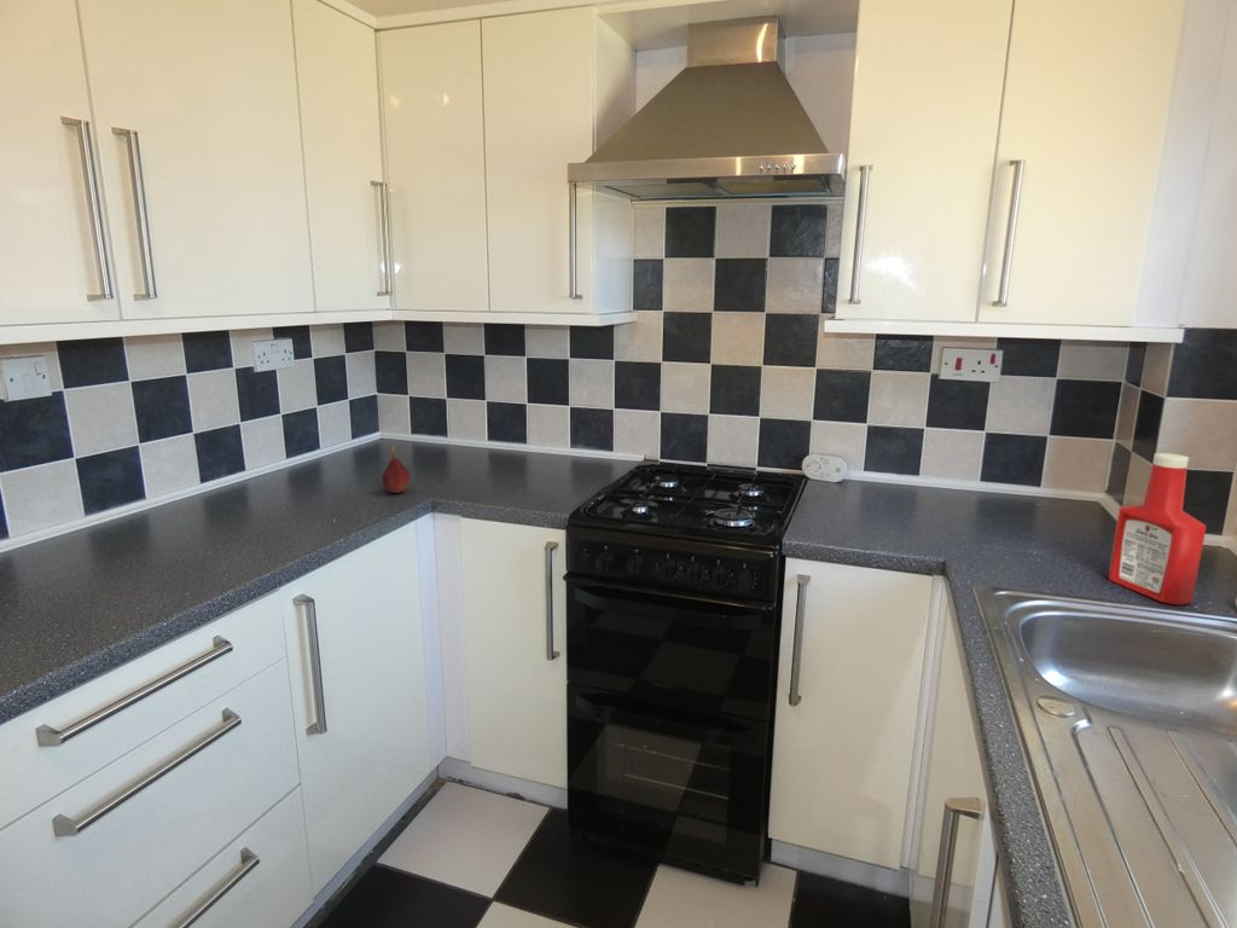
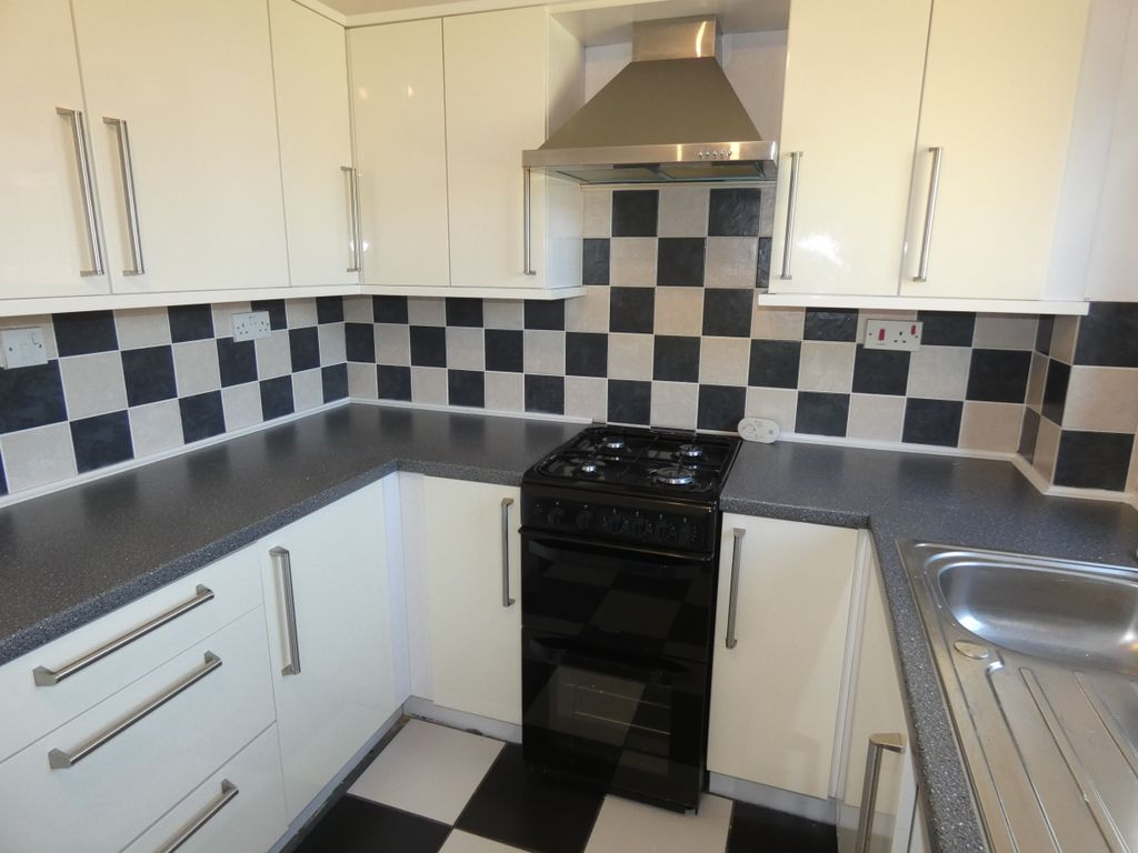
- soap bottle [1108,452,1207,607]
- fruit [381,443,412,494]
